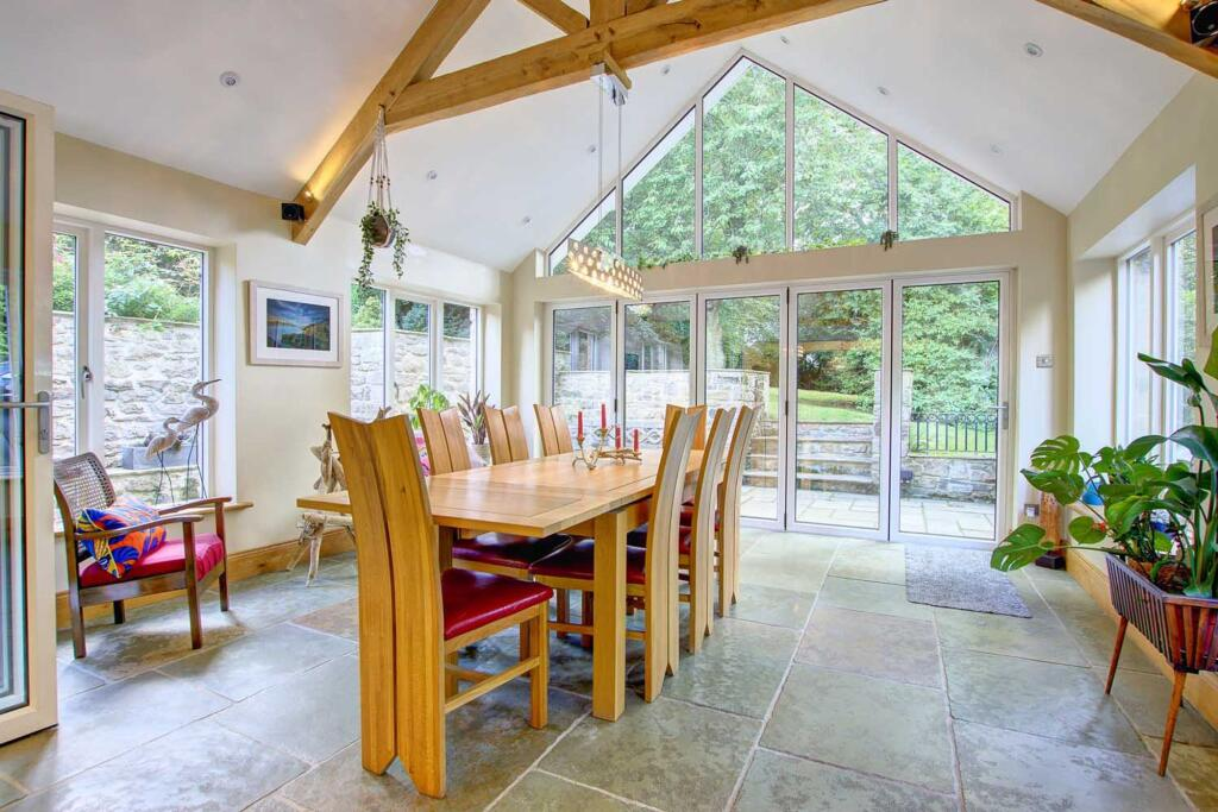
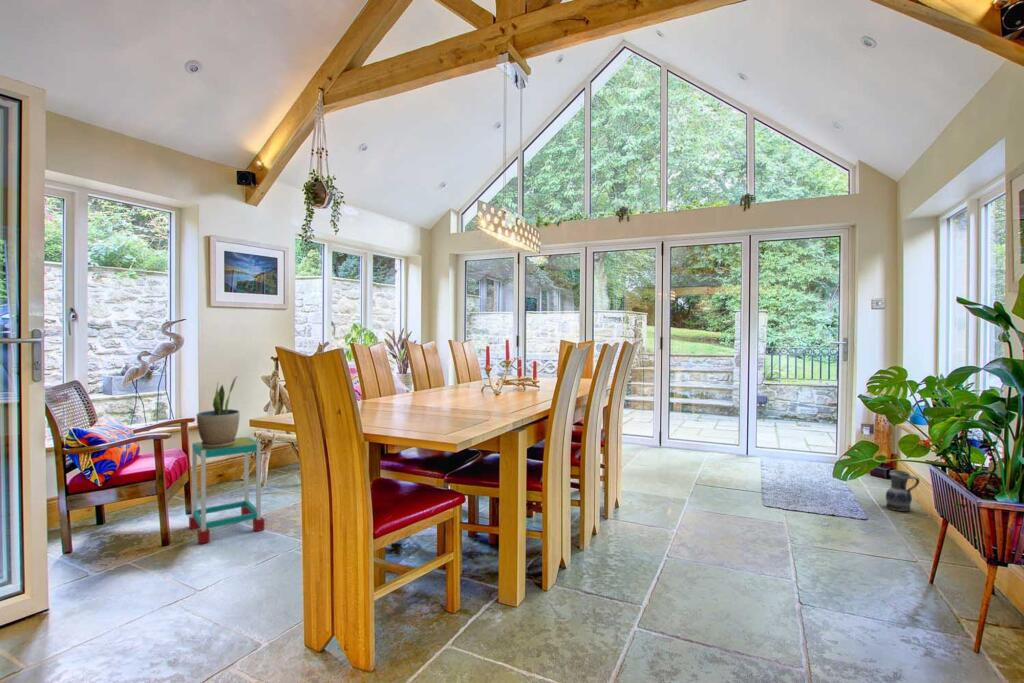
+ potted plant [196,375,241,448]
+ side table [188,436,265,545]
+ ceramic jug [885,469,921,512]
